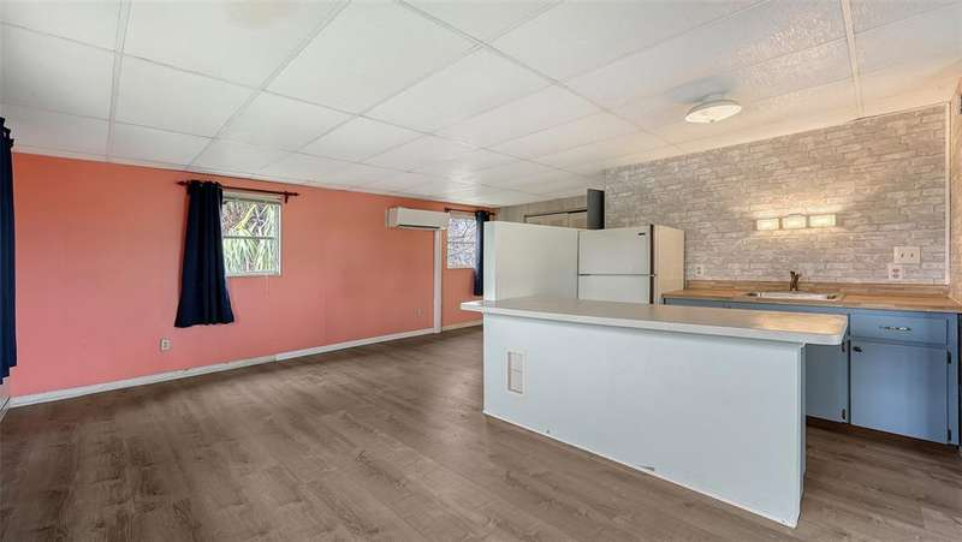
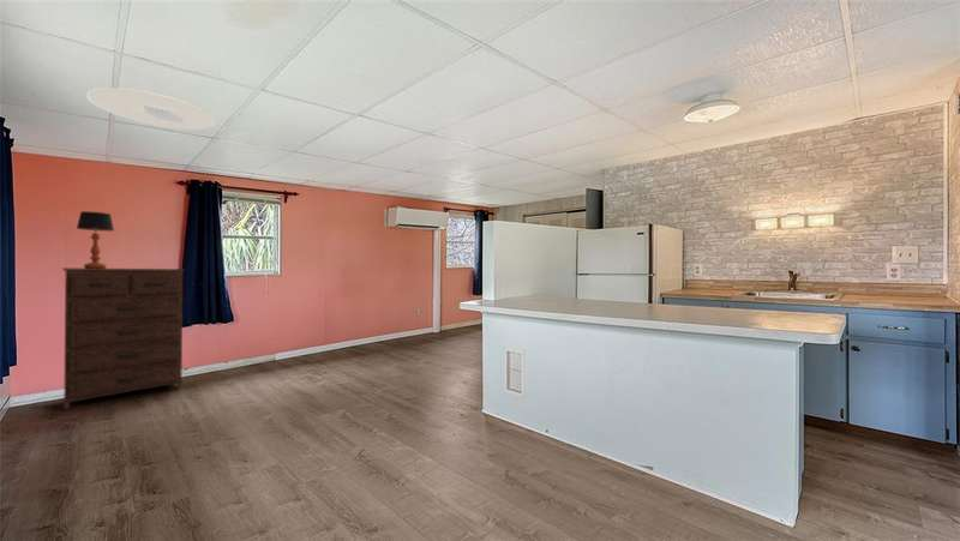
+ dresser [61,268,185,410]
+ ceiling light [86,86,217,131]
+ table lamp [76,210,115,269]
